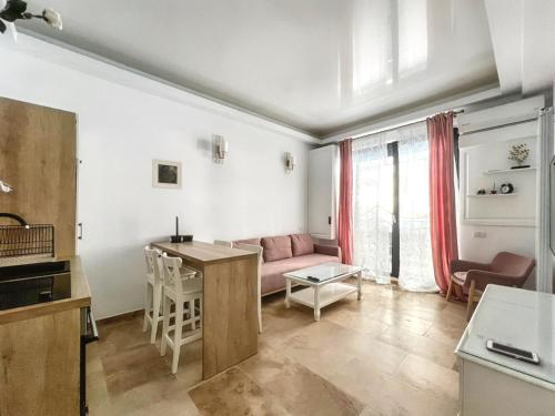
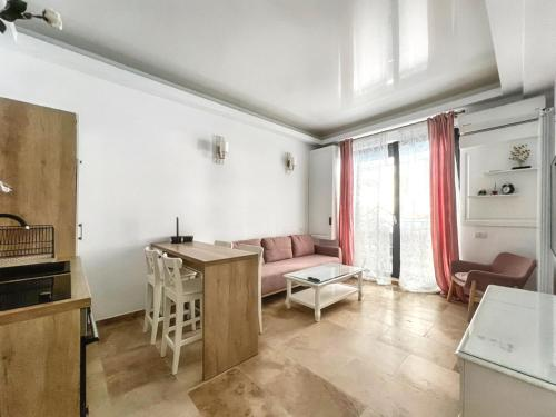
- cell phone [485,338,541,365]
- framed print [151,158,183,191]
